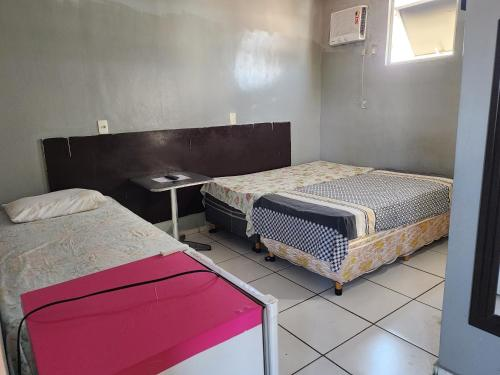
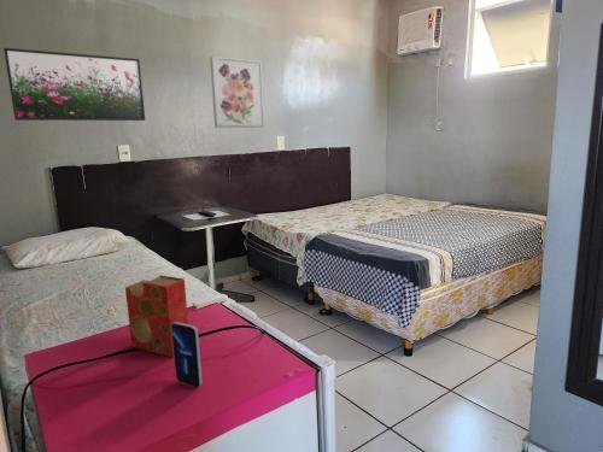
+ smartphone [171,322,204,388]
+ book [124,274,189,358]
+ wall art [209,55,265,129]
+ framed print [2,47,147,122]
